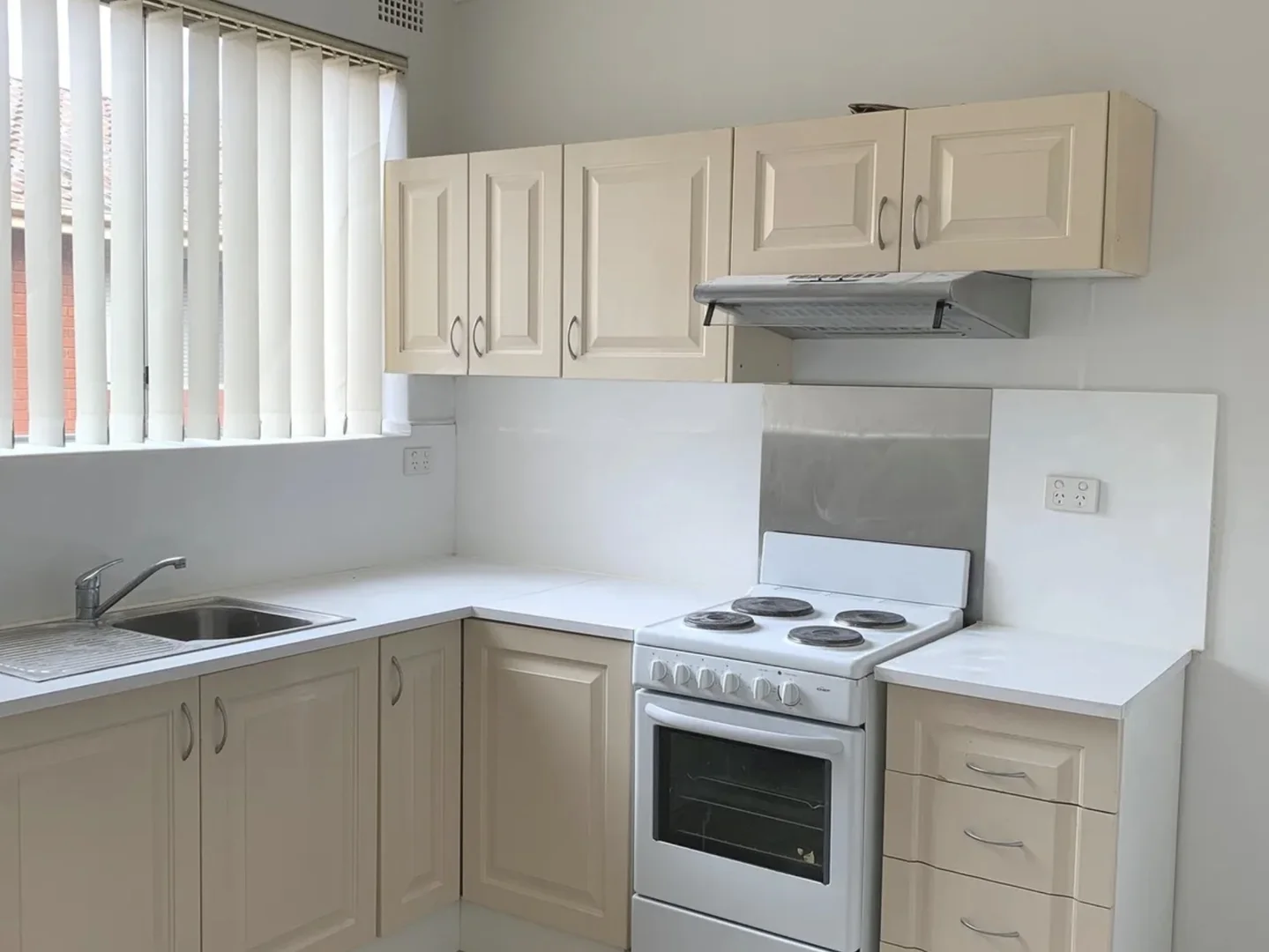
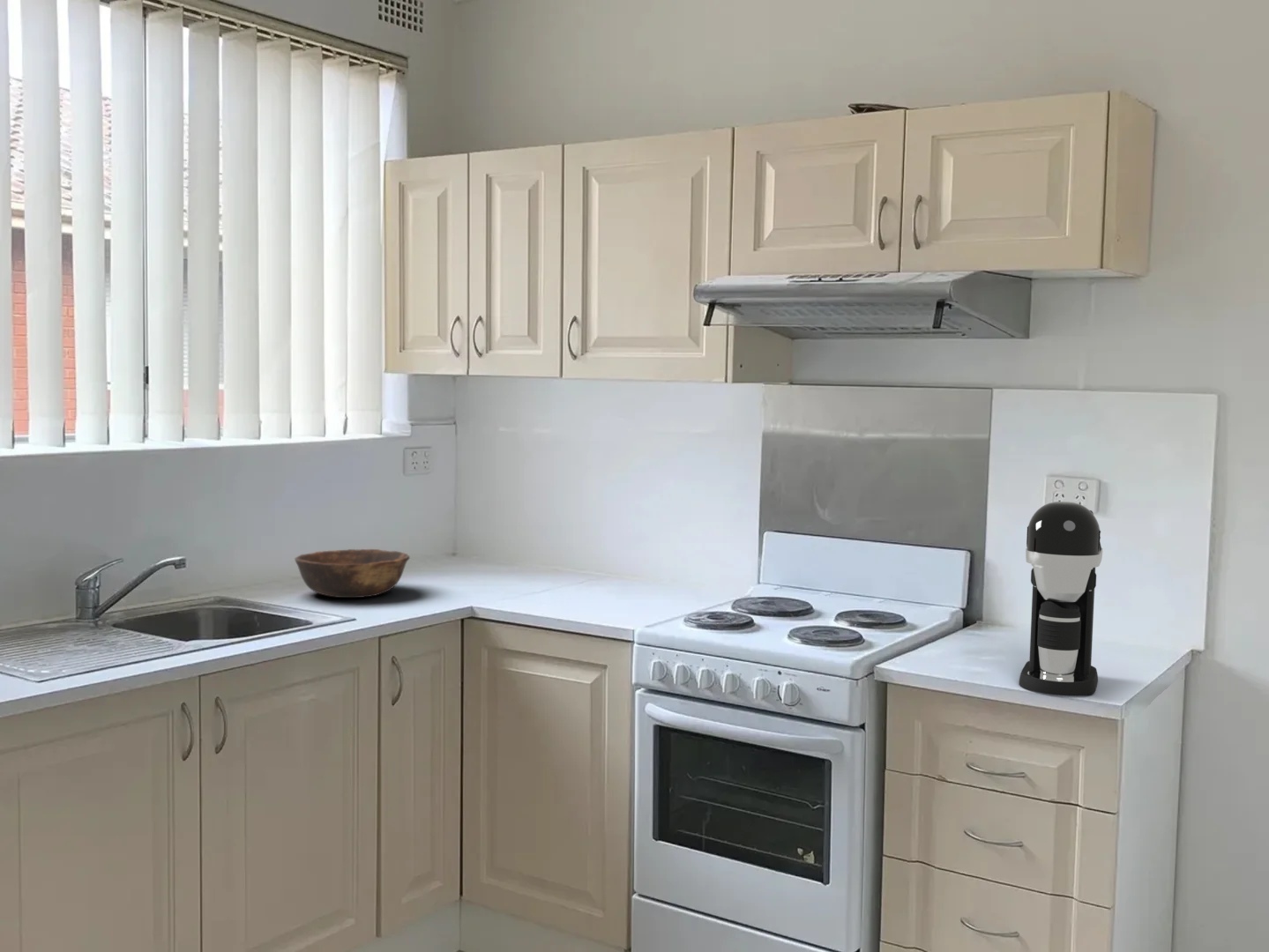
+ coffee maker [1019,501,1103,696]
+ bowl [294,548,411,599]
